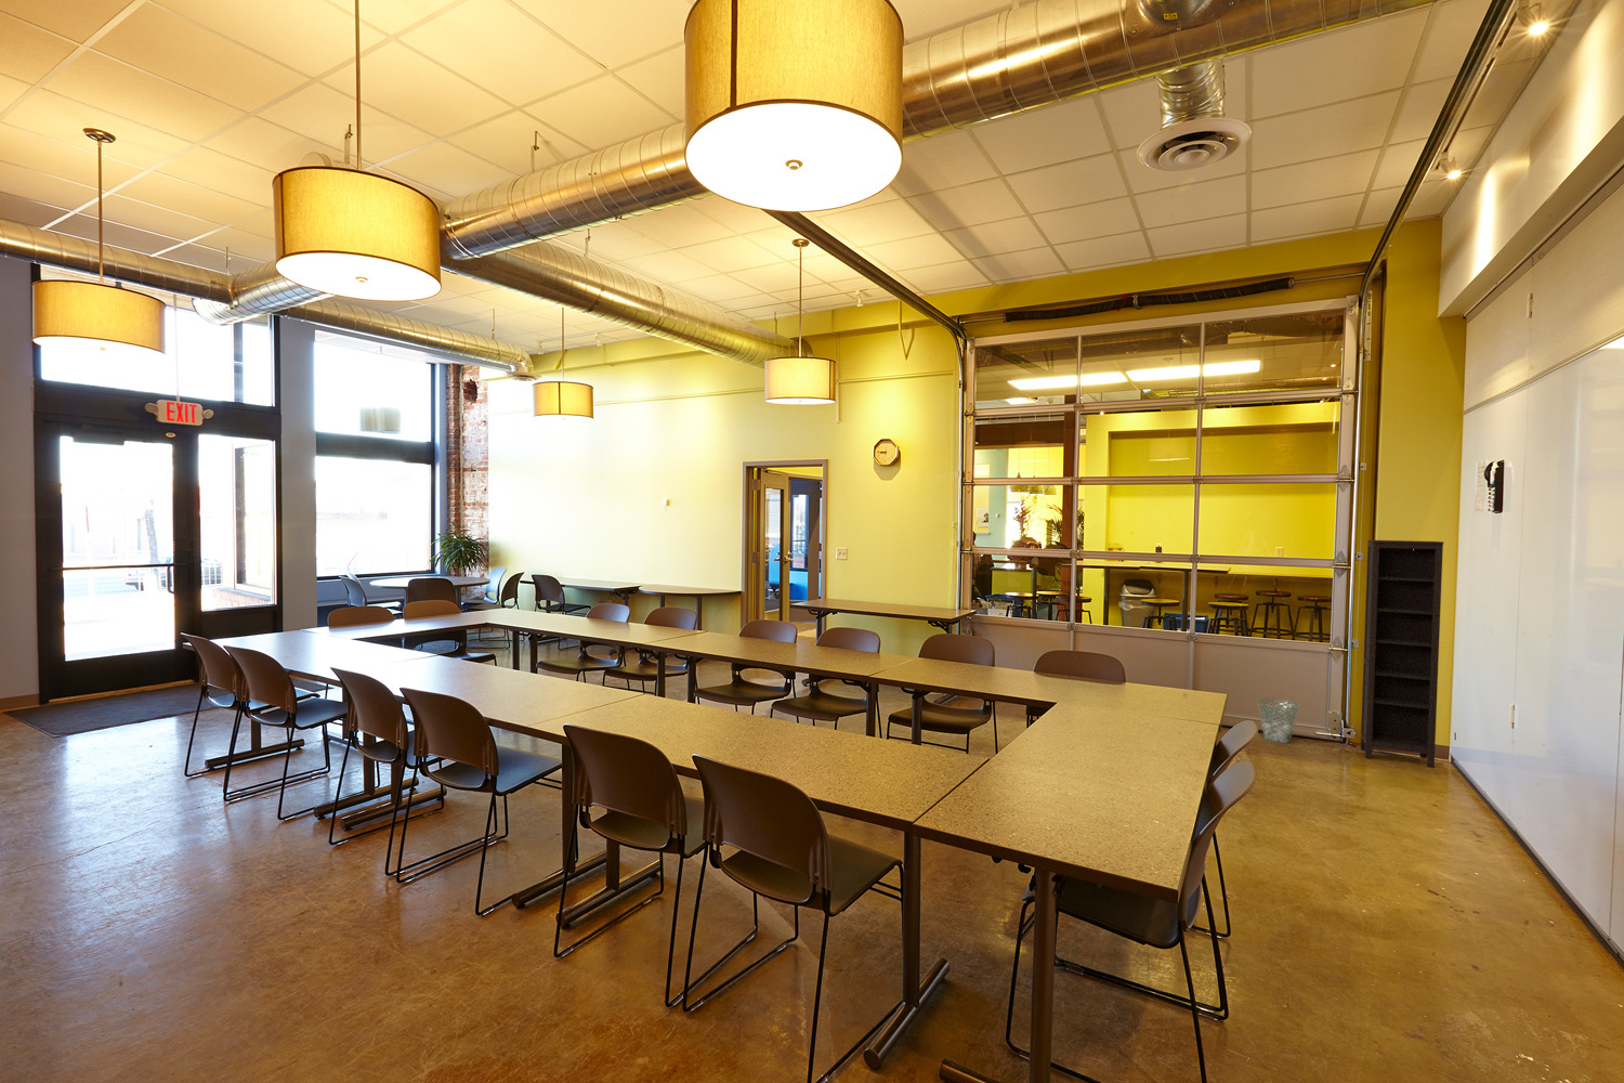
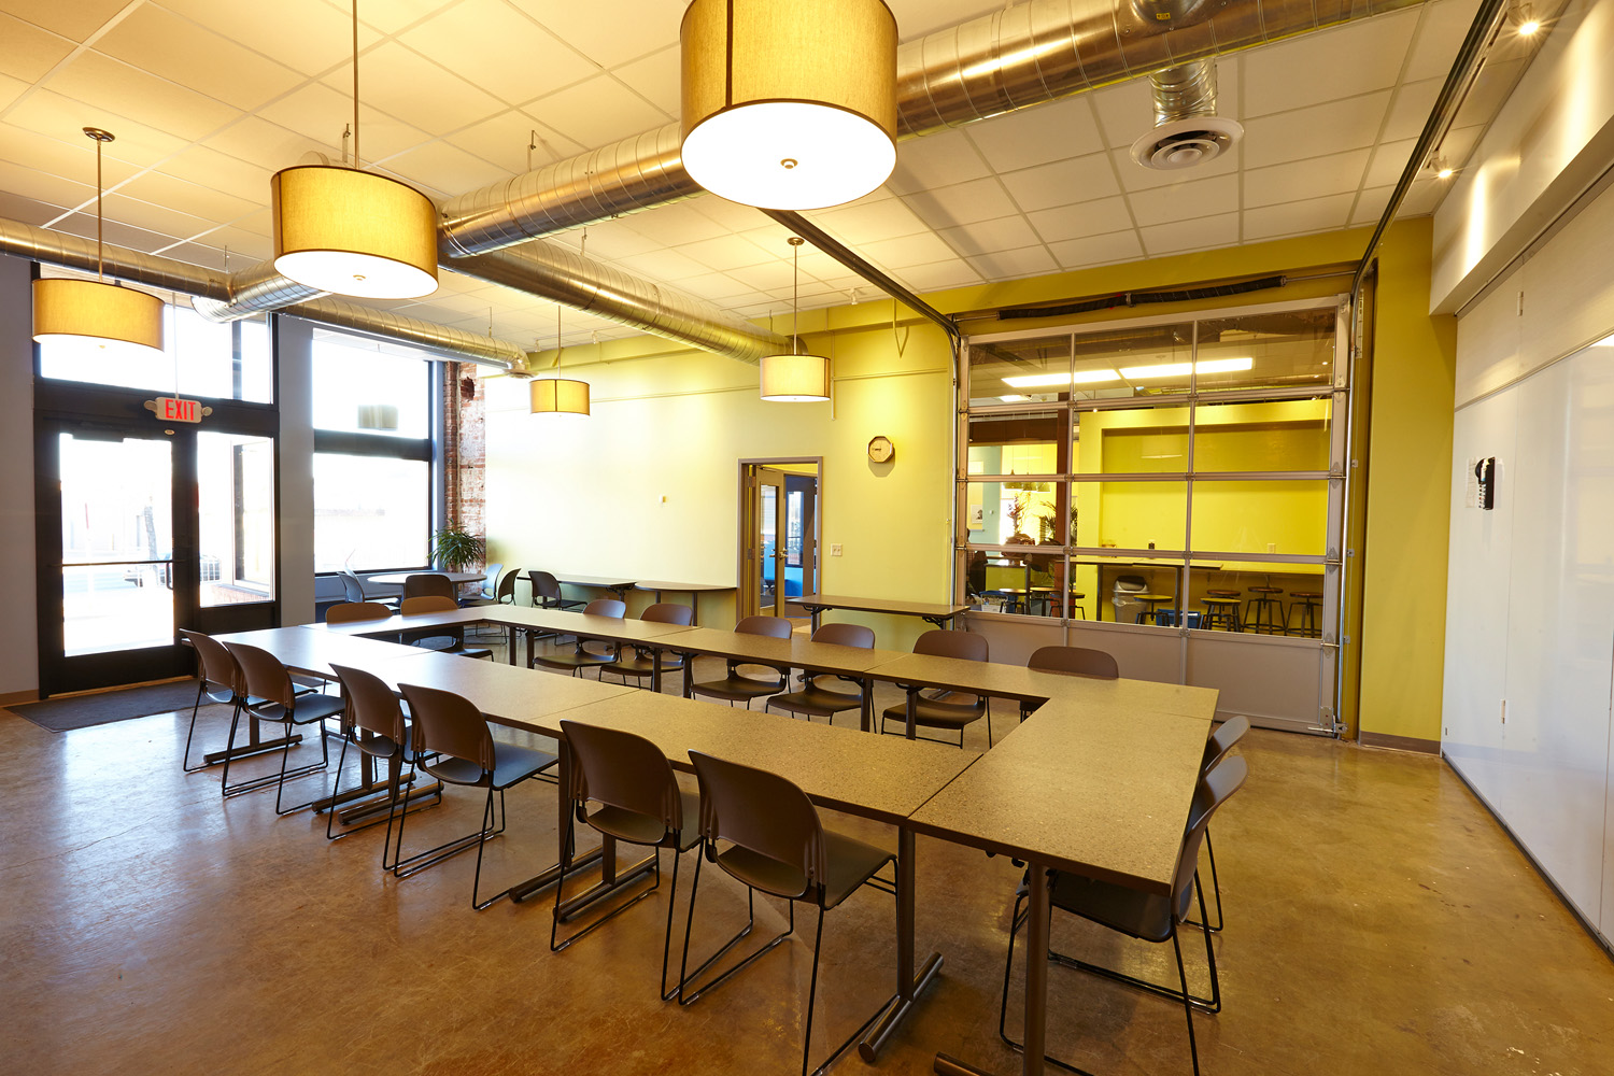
- bookcase [1359,539,1444,769]
- waste basket [1255,697,1301,745]
